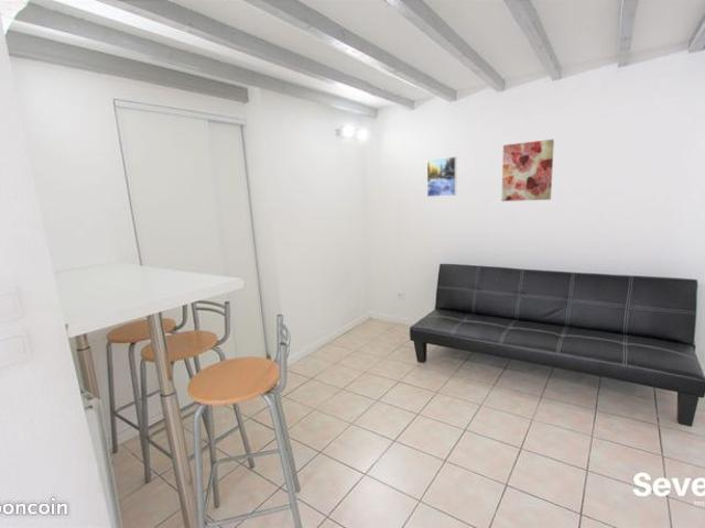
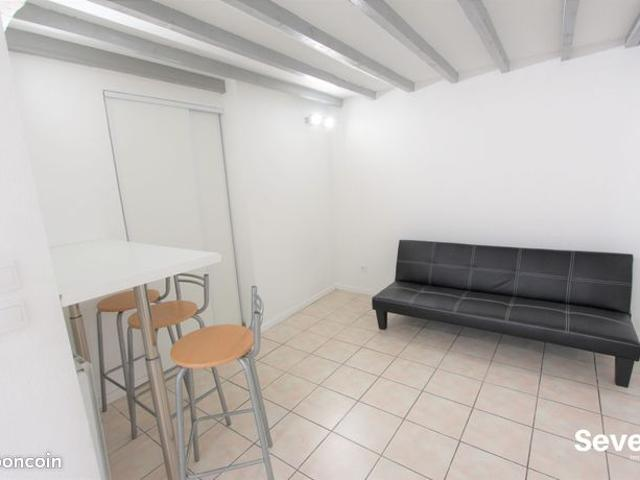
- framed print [426,155,458,198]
- wall art [501,139,555,202]
